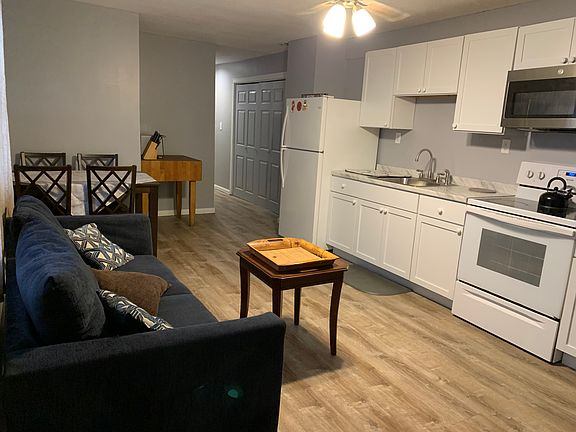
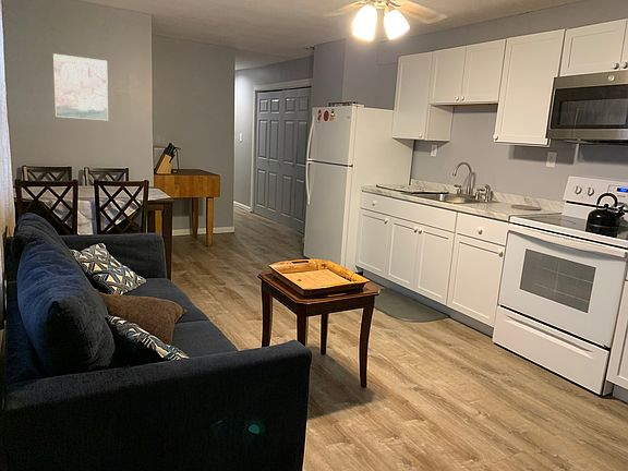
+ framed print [52,52,109,121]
